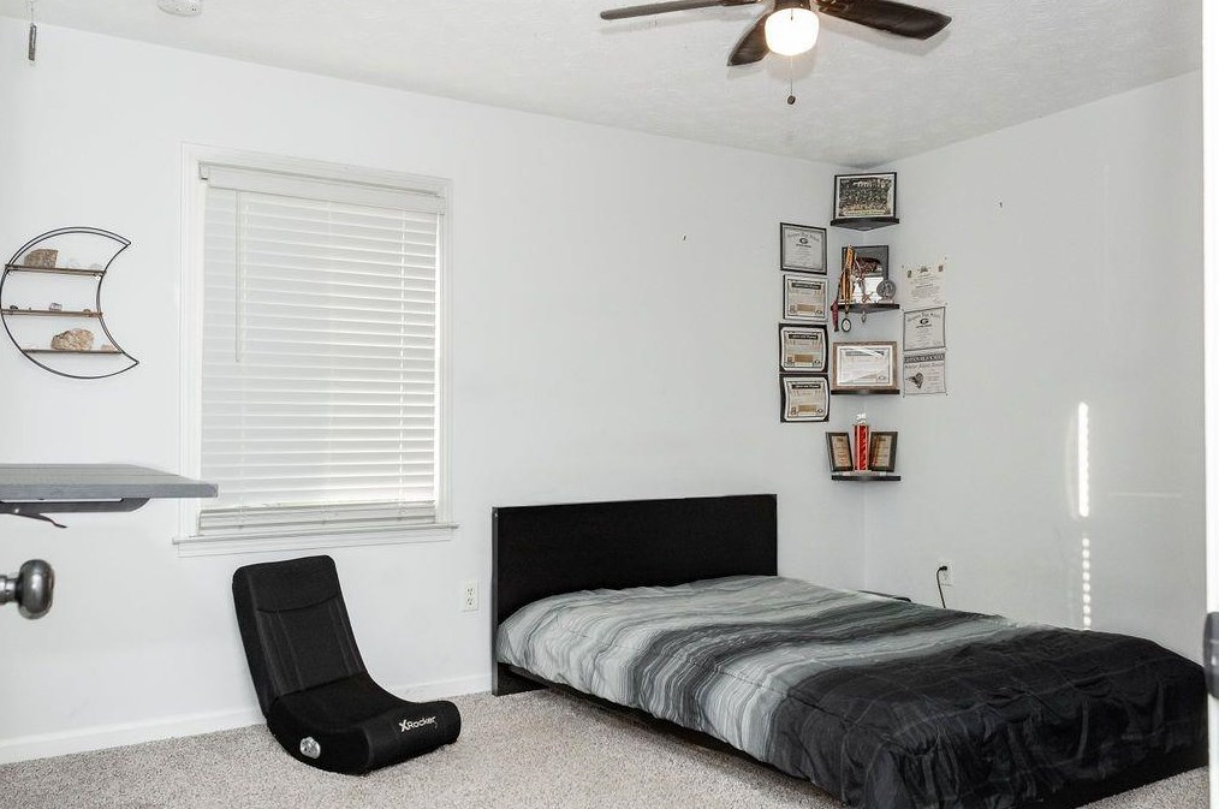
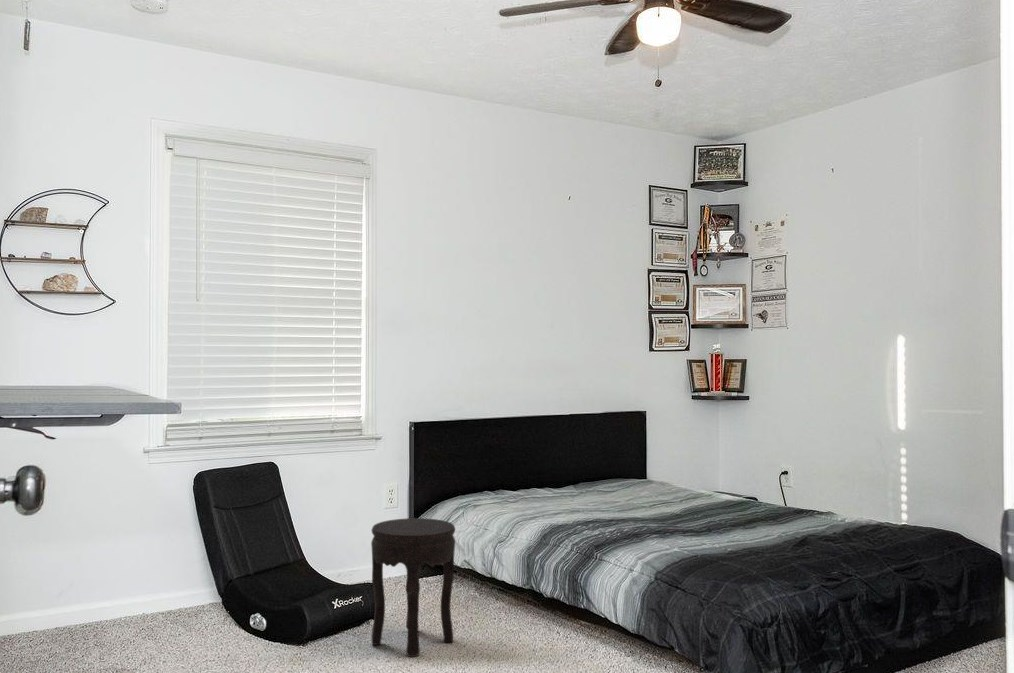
+ side table [370,517,456,658]
